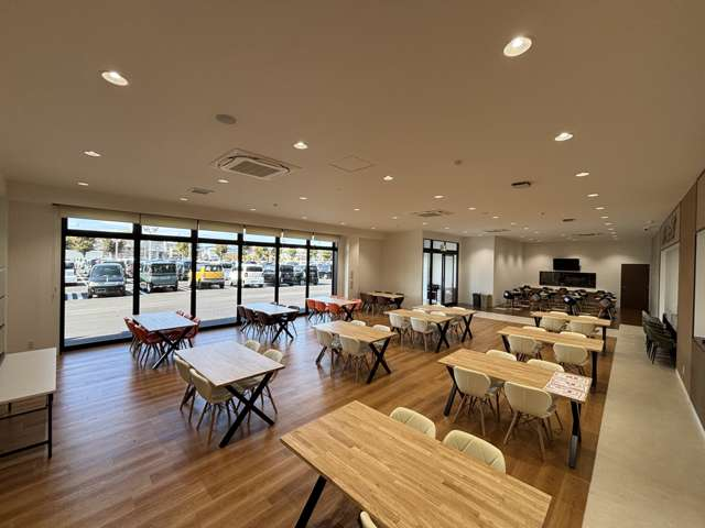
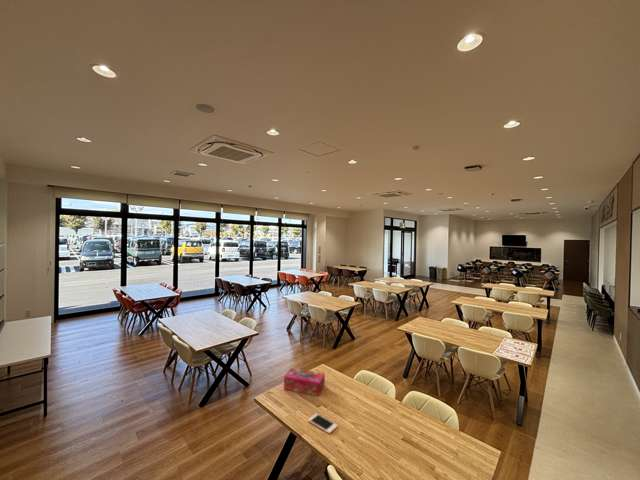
+ cell phone [307,412,339,435]
+ tissue box [283,367,326,397]
